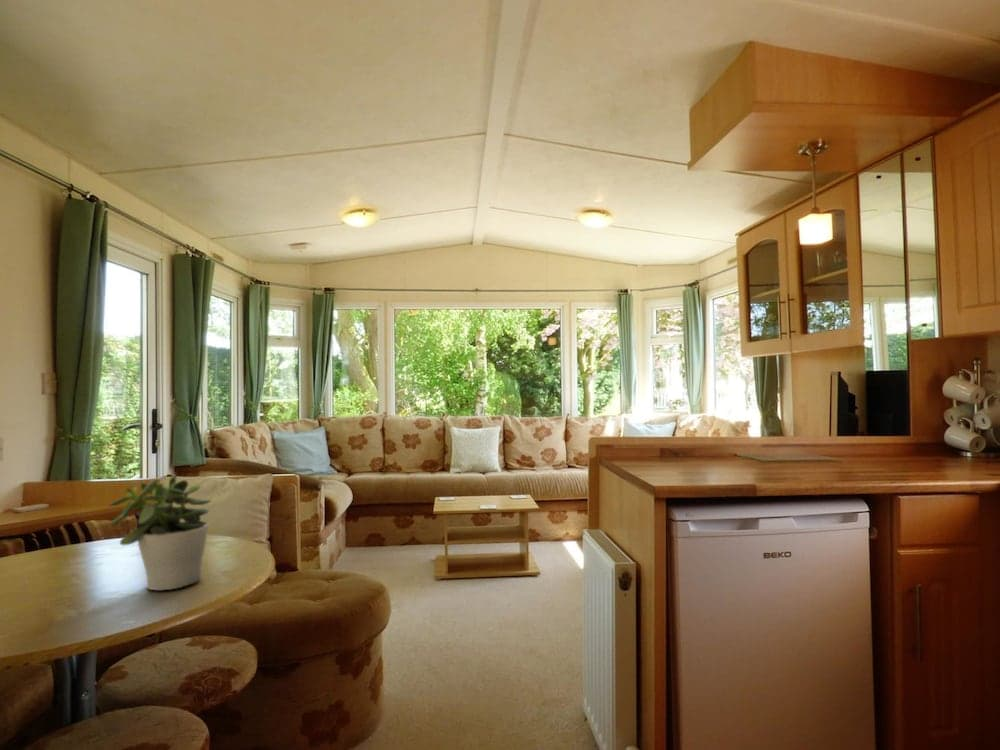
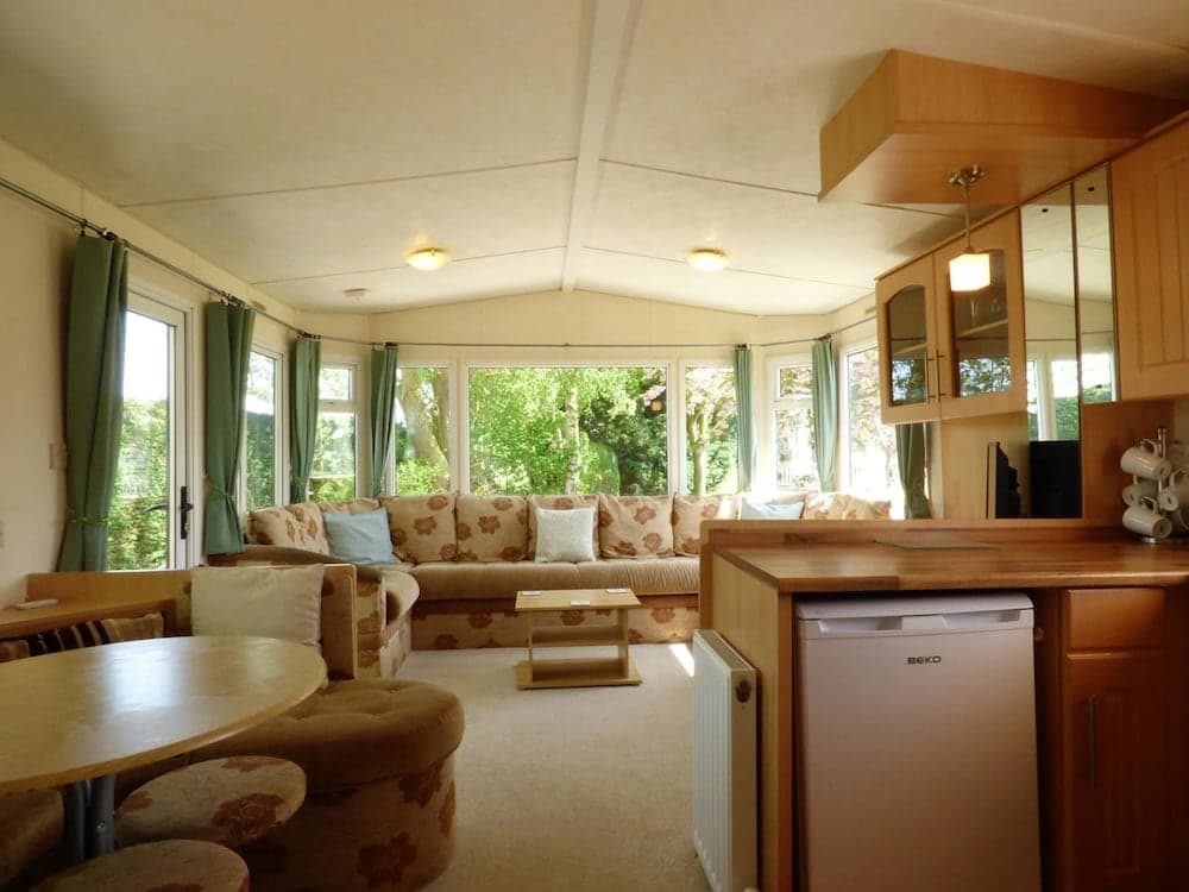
- potted plant [108,474,212,592]
